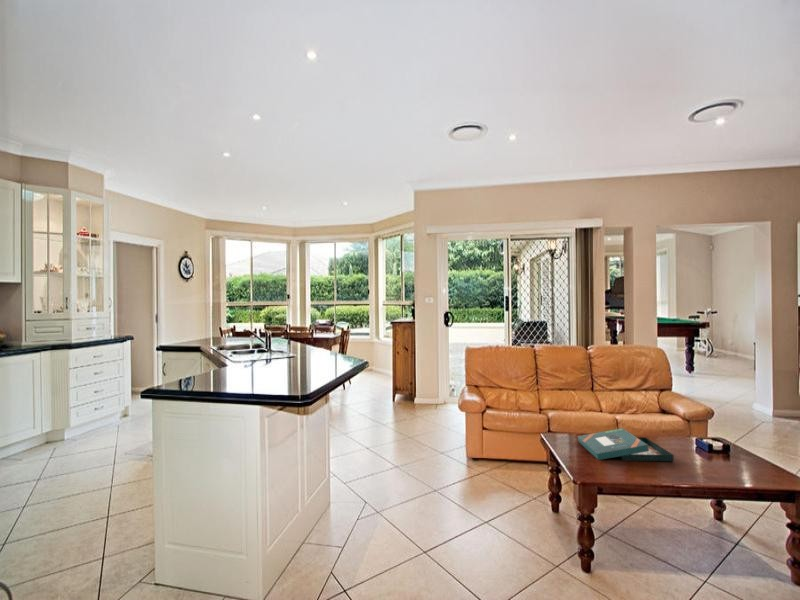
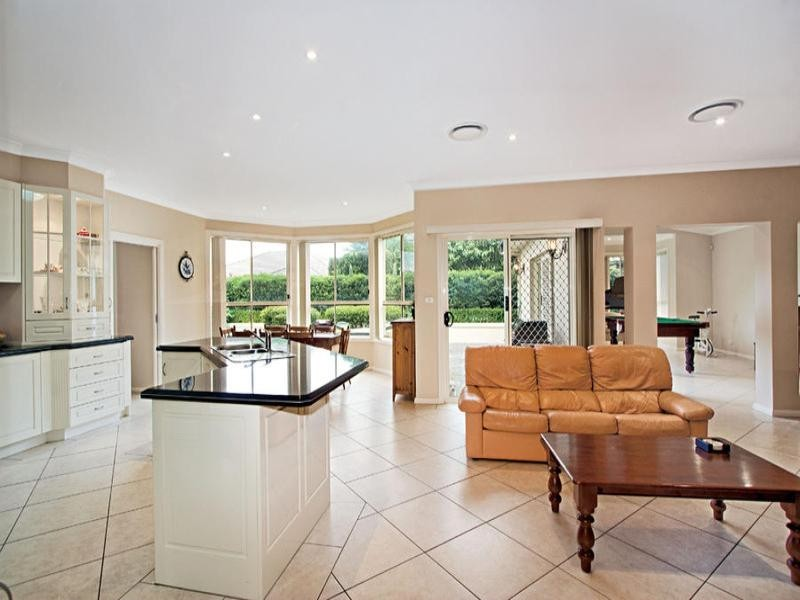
- board game [577,427,675,462]
